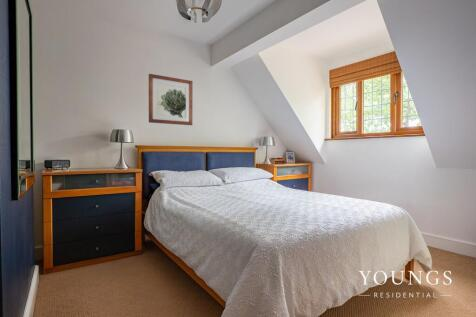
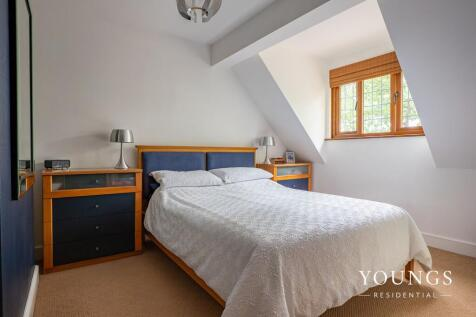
- wall art [148,73,194,126]
